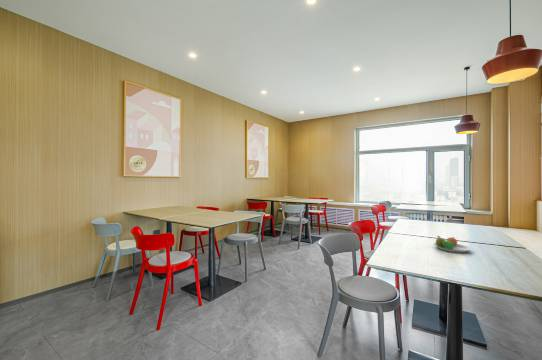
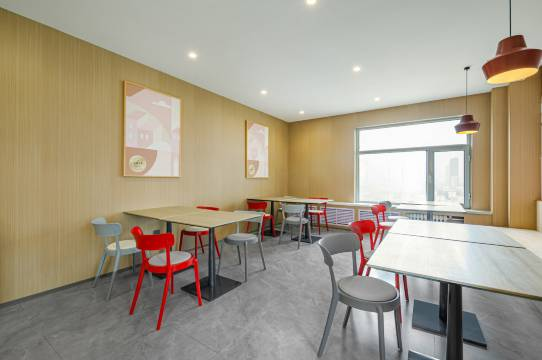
- fruit bowl [433,235,472,254]
